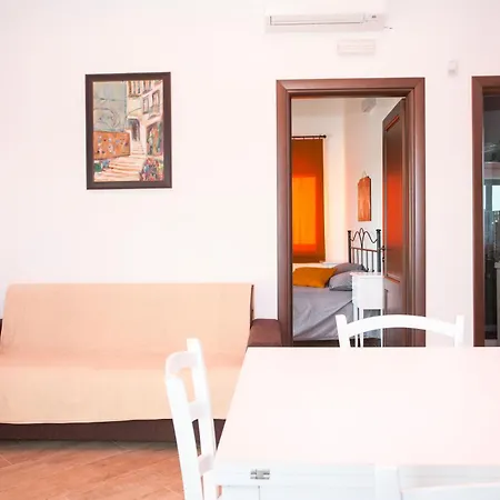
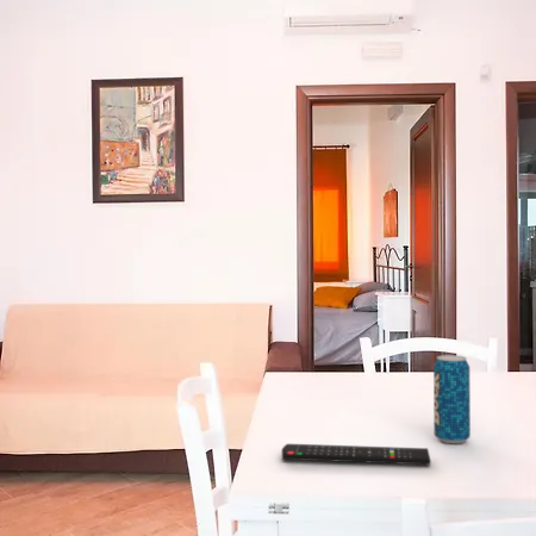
+ remote control [281,443,432,466]
+ beverage can [432,354,472,444]
